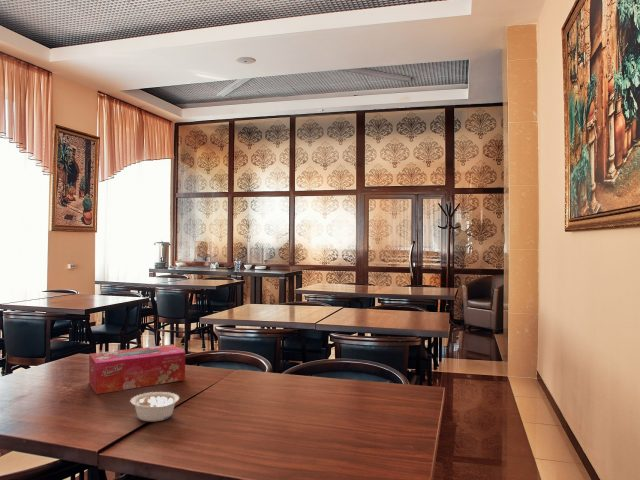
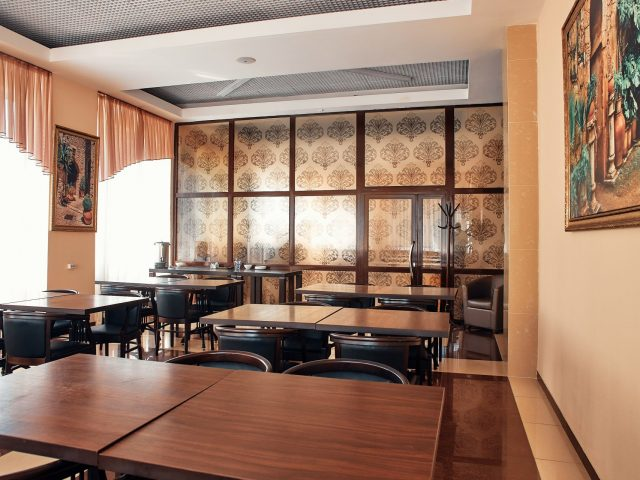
- tissue box [88,343,186,395]
- legume [129,391,180,422]
